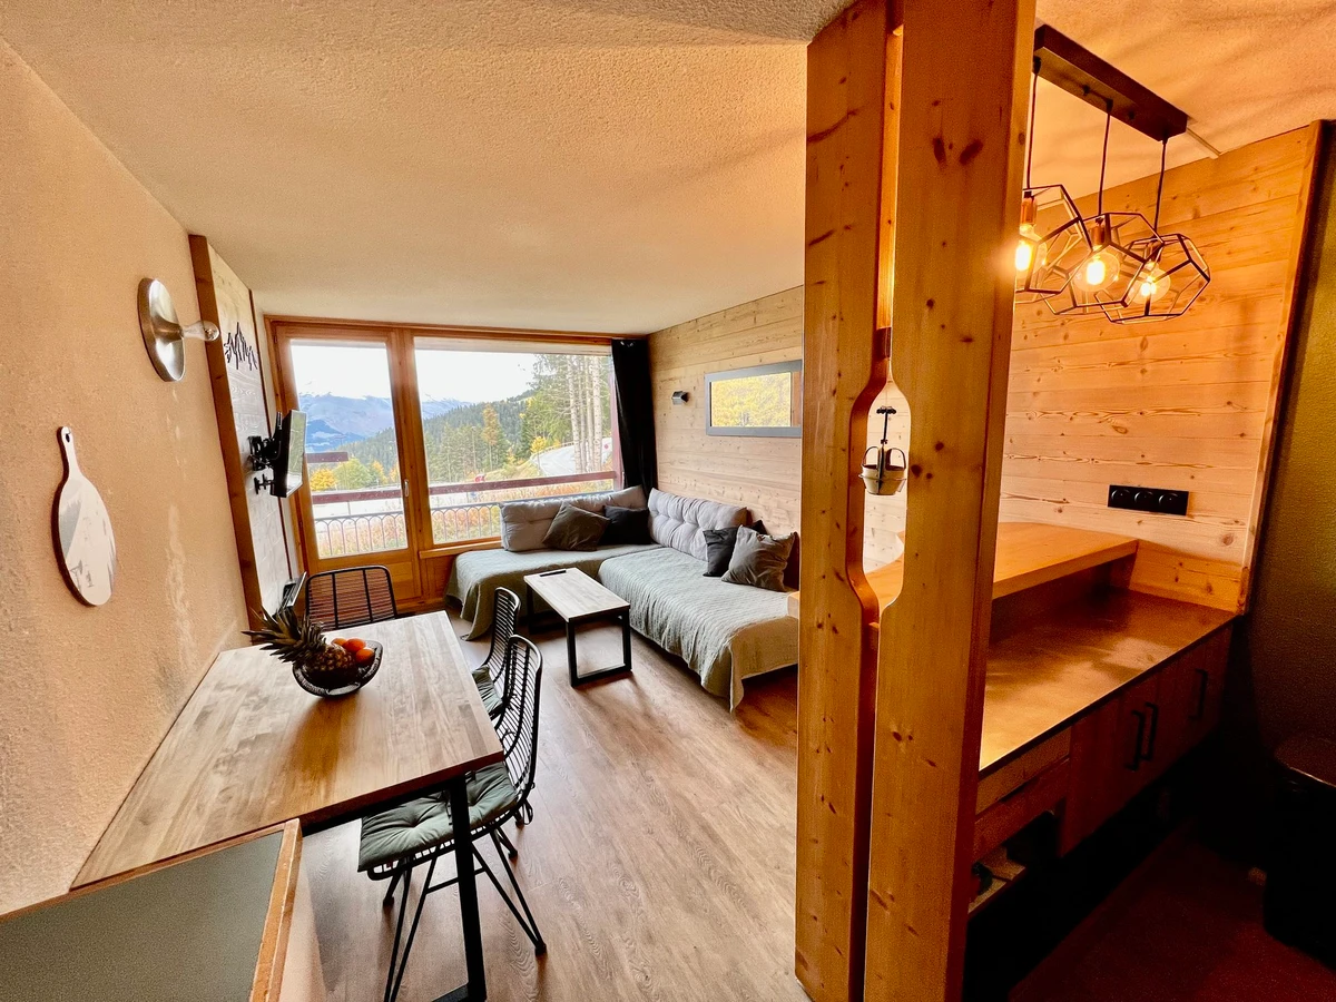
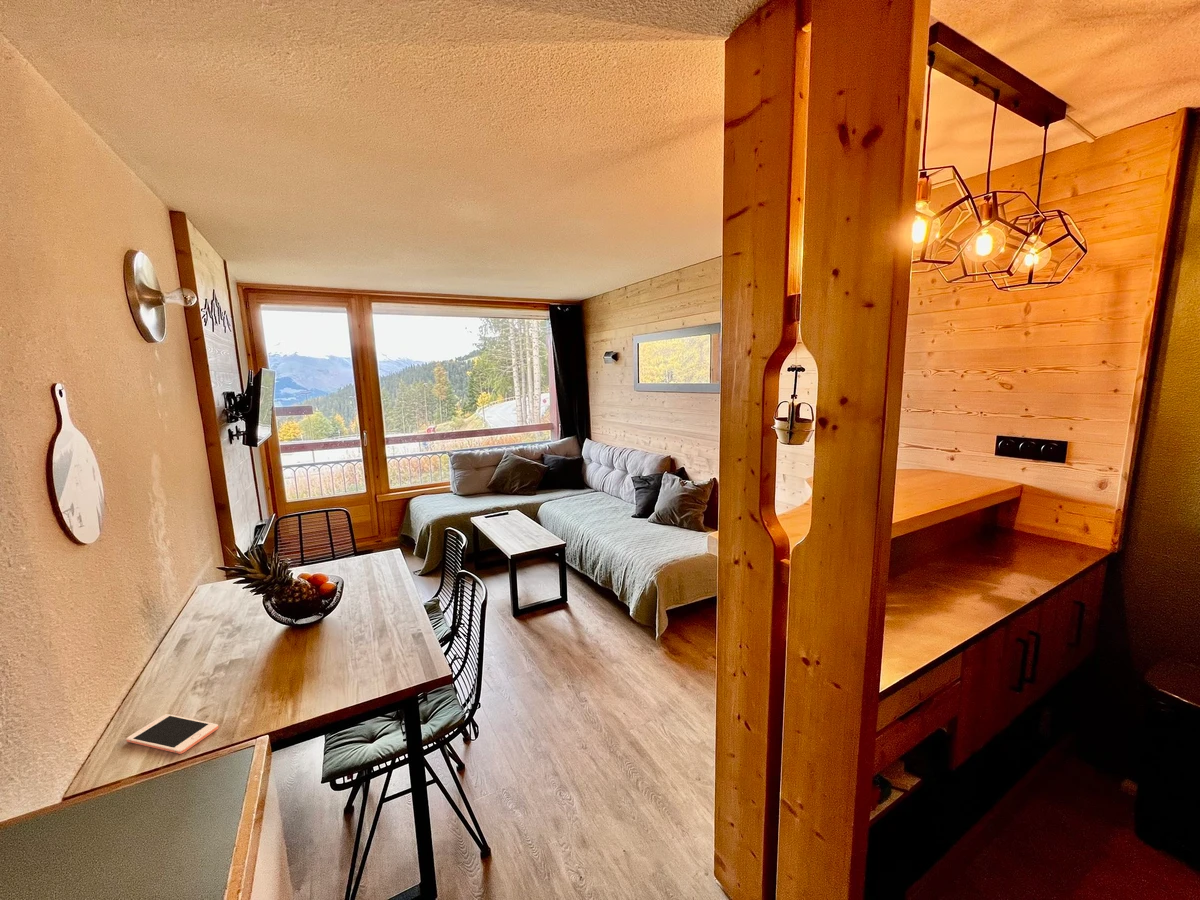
+ cell phone [125,713,219,755]
